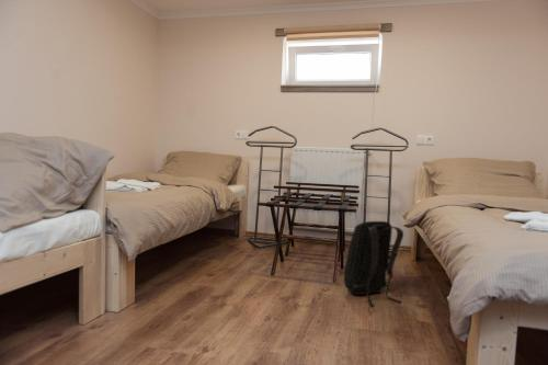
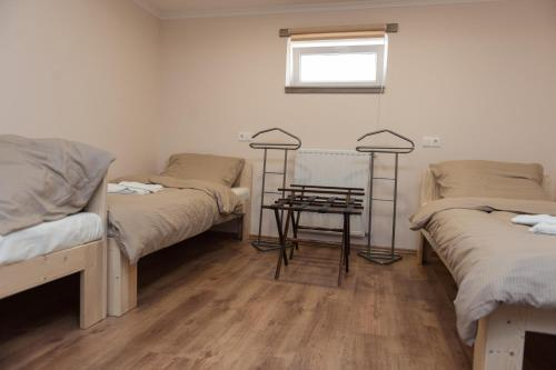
- backpack [343,220,404,307]
